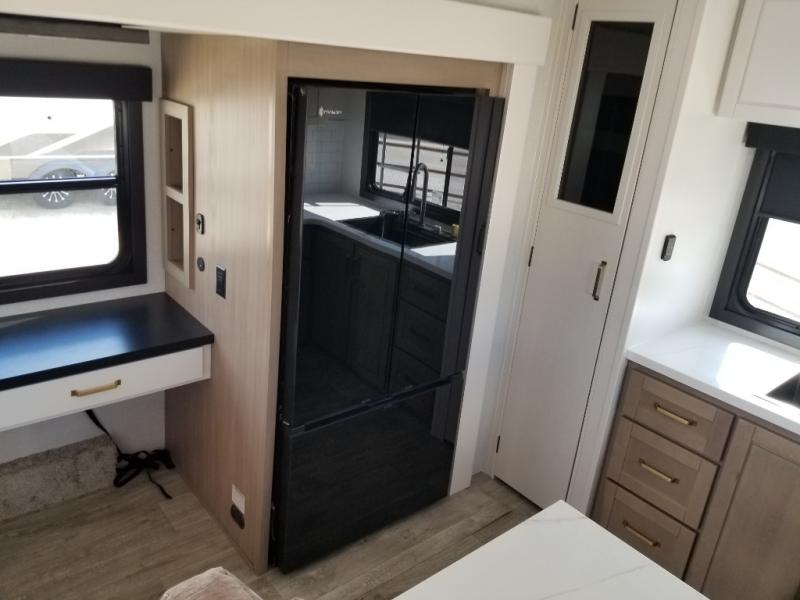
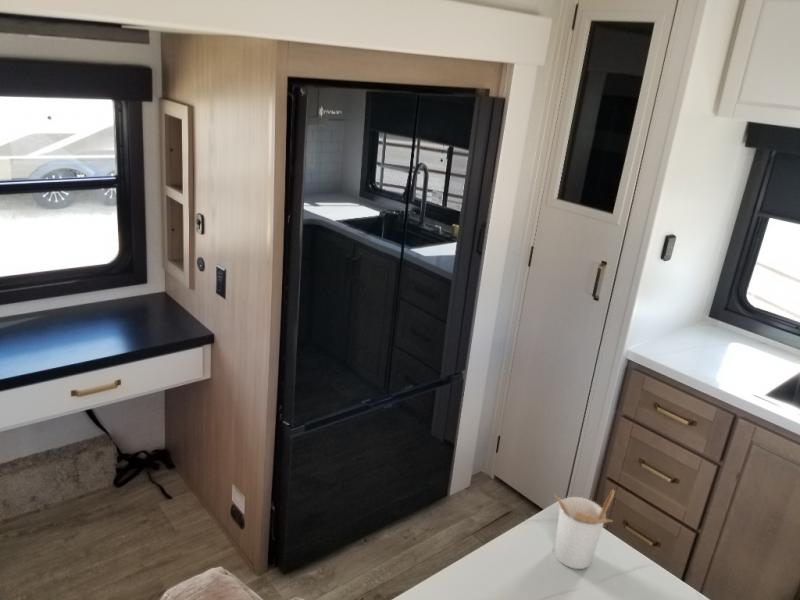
+ utensil holder [553,489,616,570]
